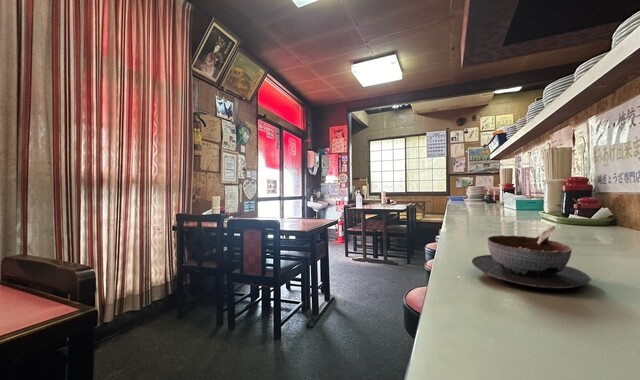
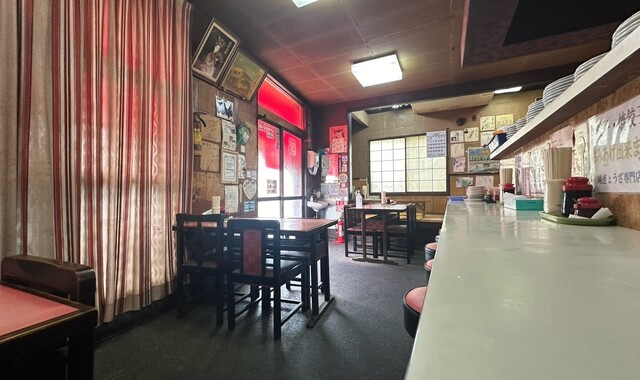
- soup bowl [470,225,592,290]
